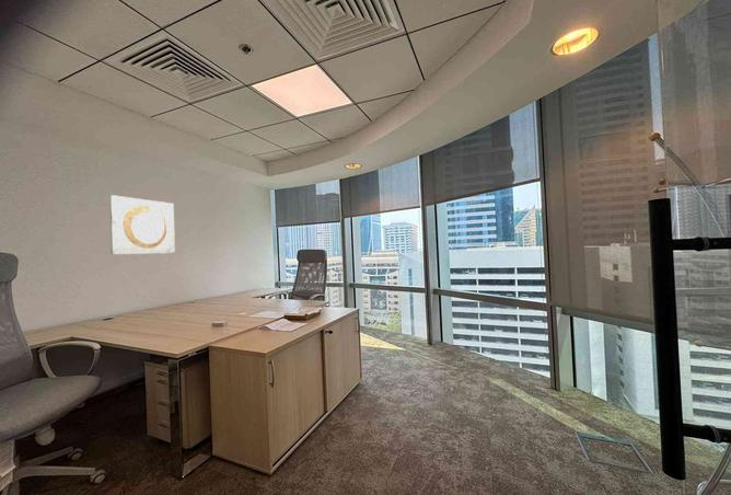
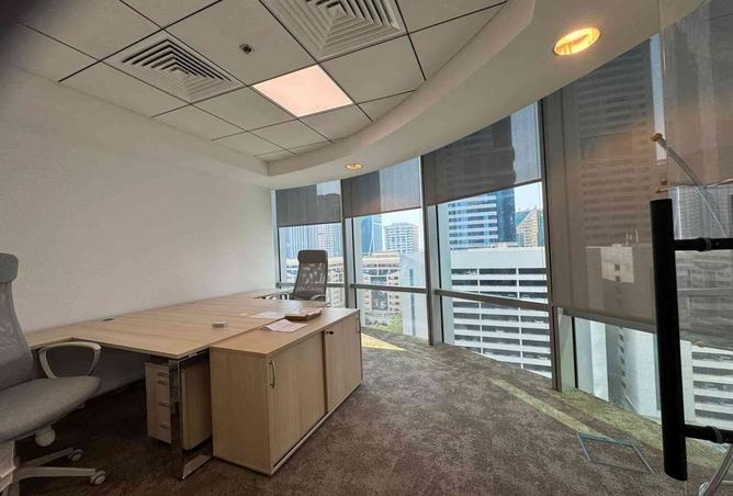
- wall art [108,194,176,255]
